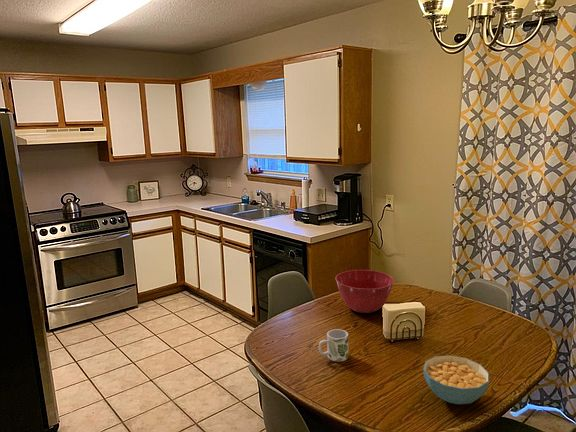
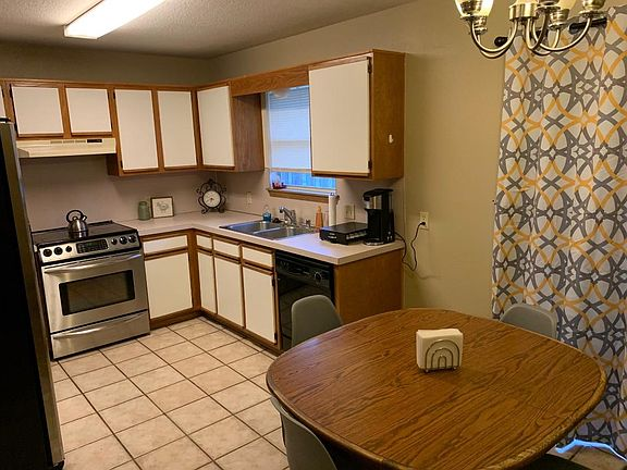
- cereal bowl [422,354,490,405]
- mug [318,328,349,363]
- mixing bowl [334,269,395,314]
